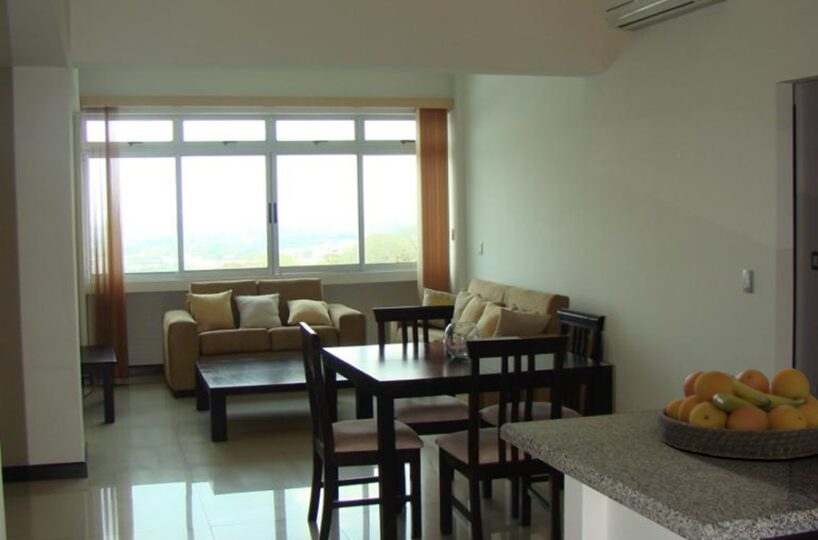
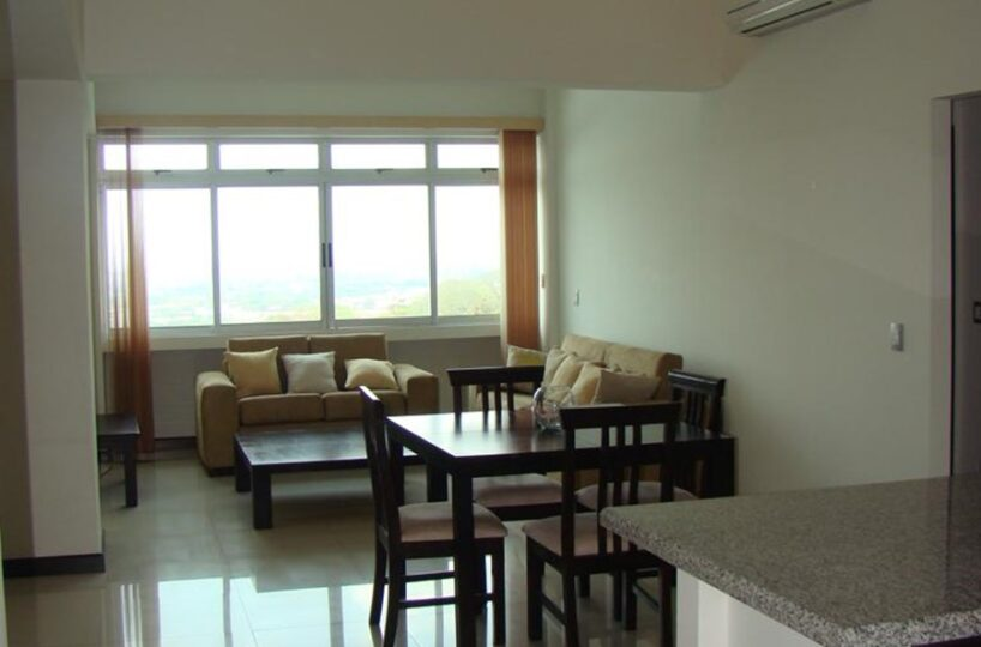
- fruit bowl [657,367,818,460]
